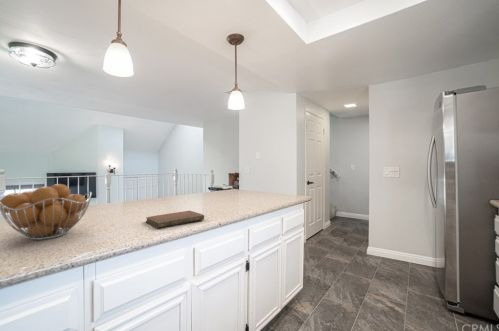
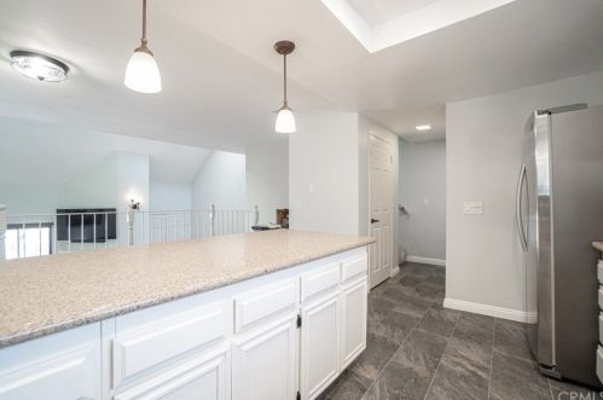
- fruit basket [0,183,93,241]
- notebook [145,210,205,229]
